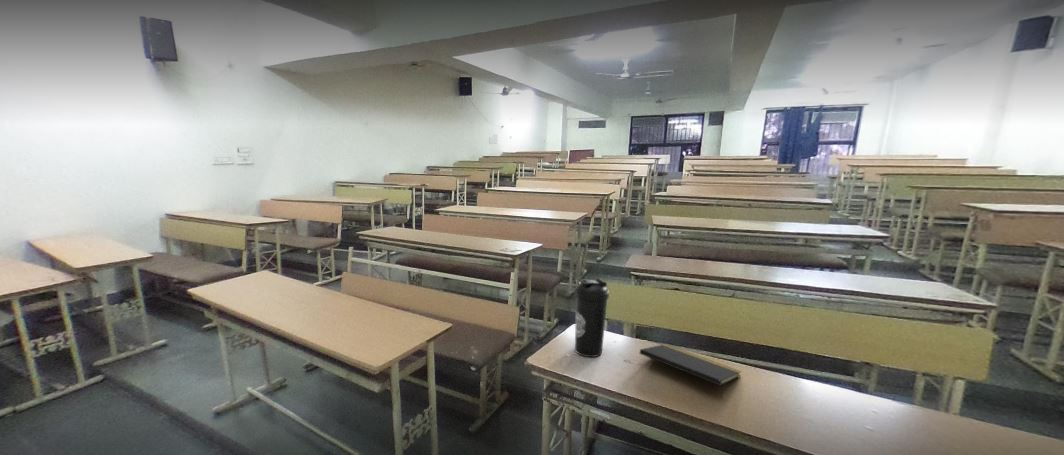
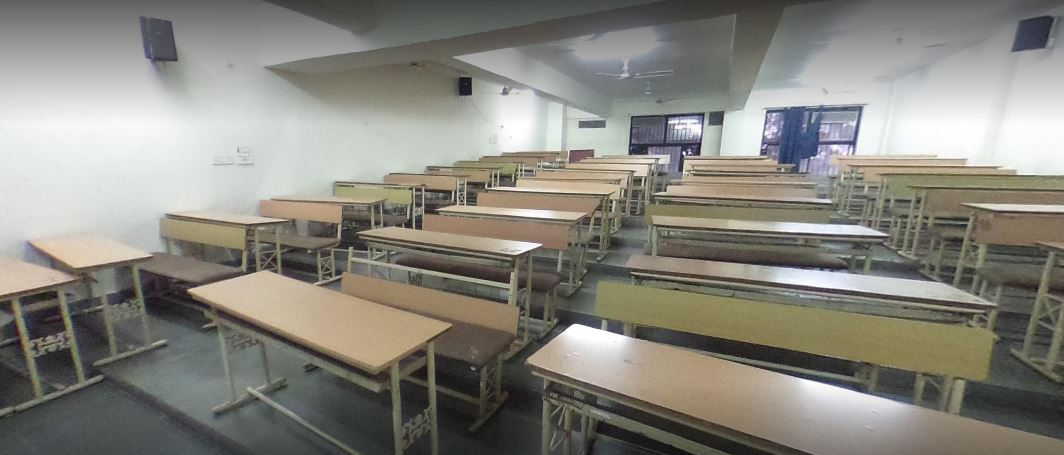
- water bottle [574,277,610,358]
- notepad [639,343,742,398]
